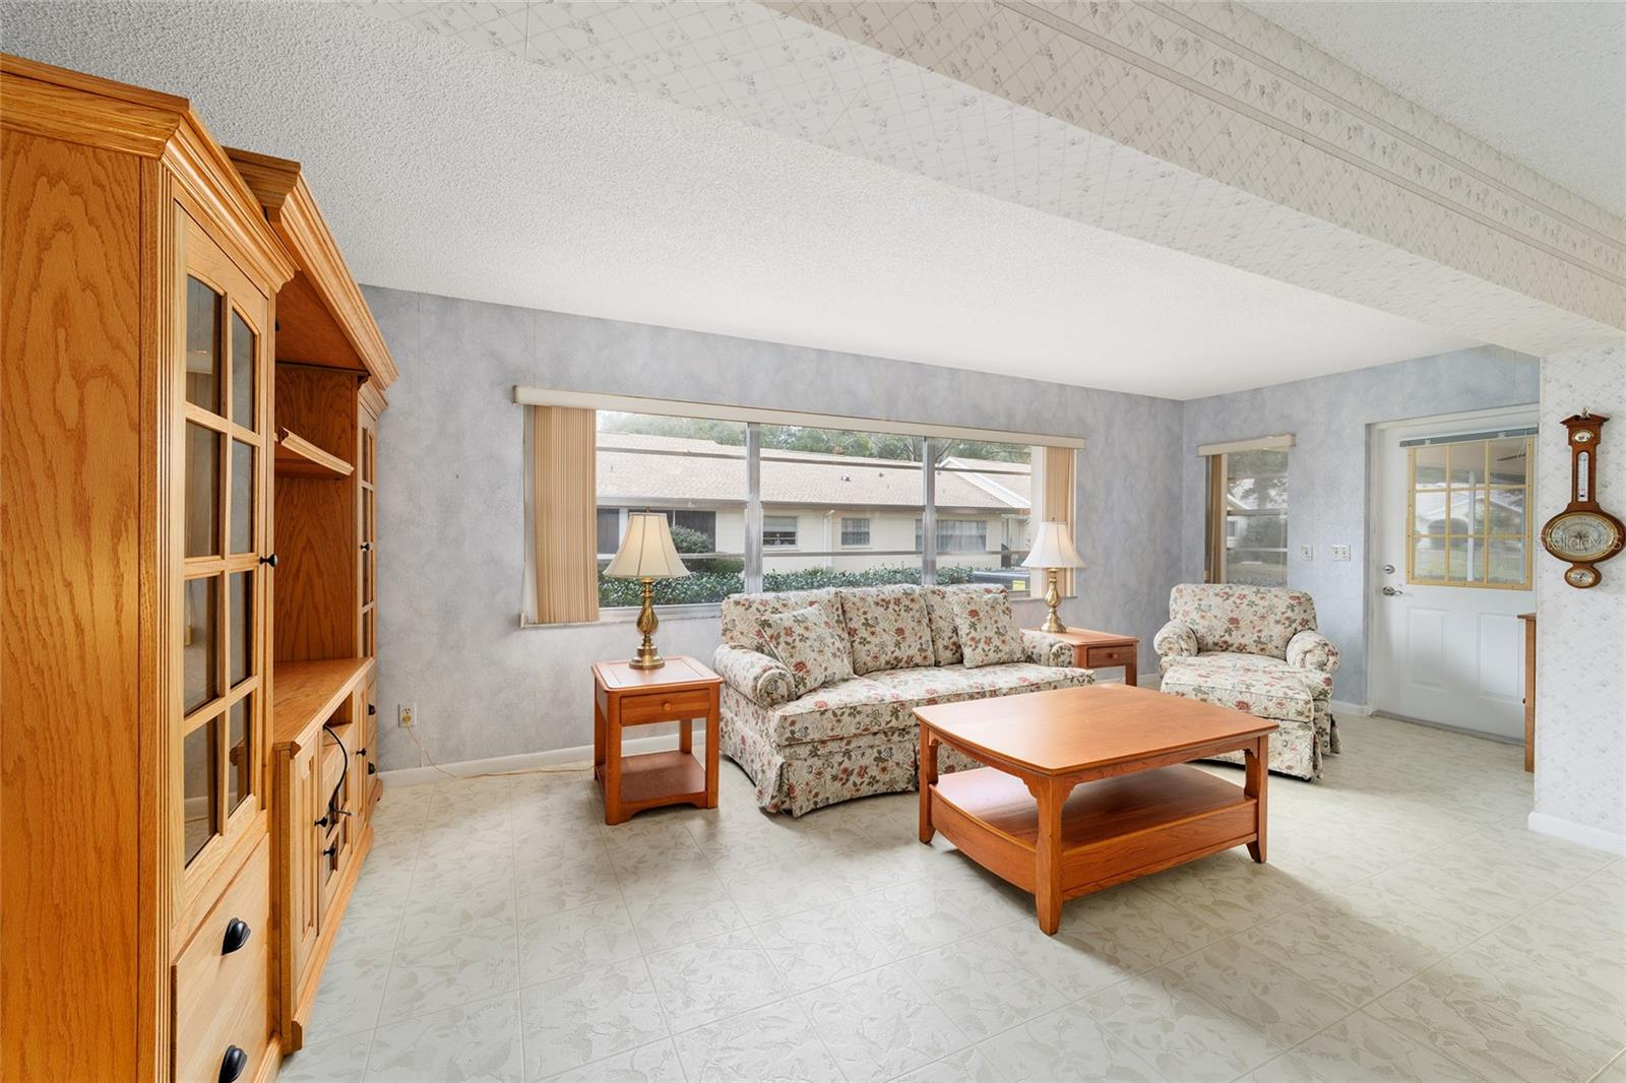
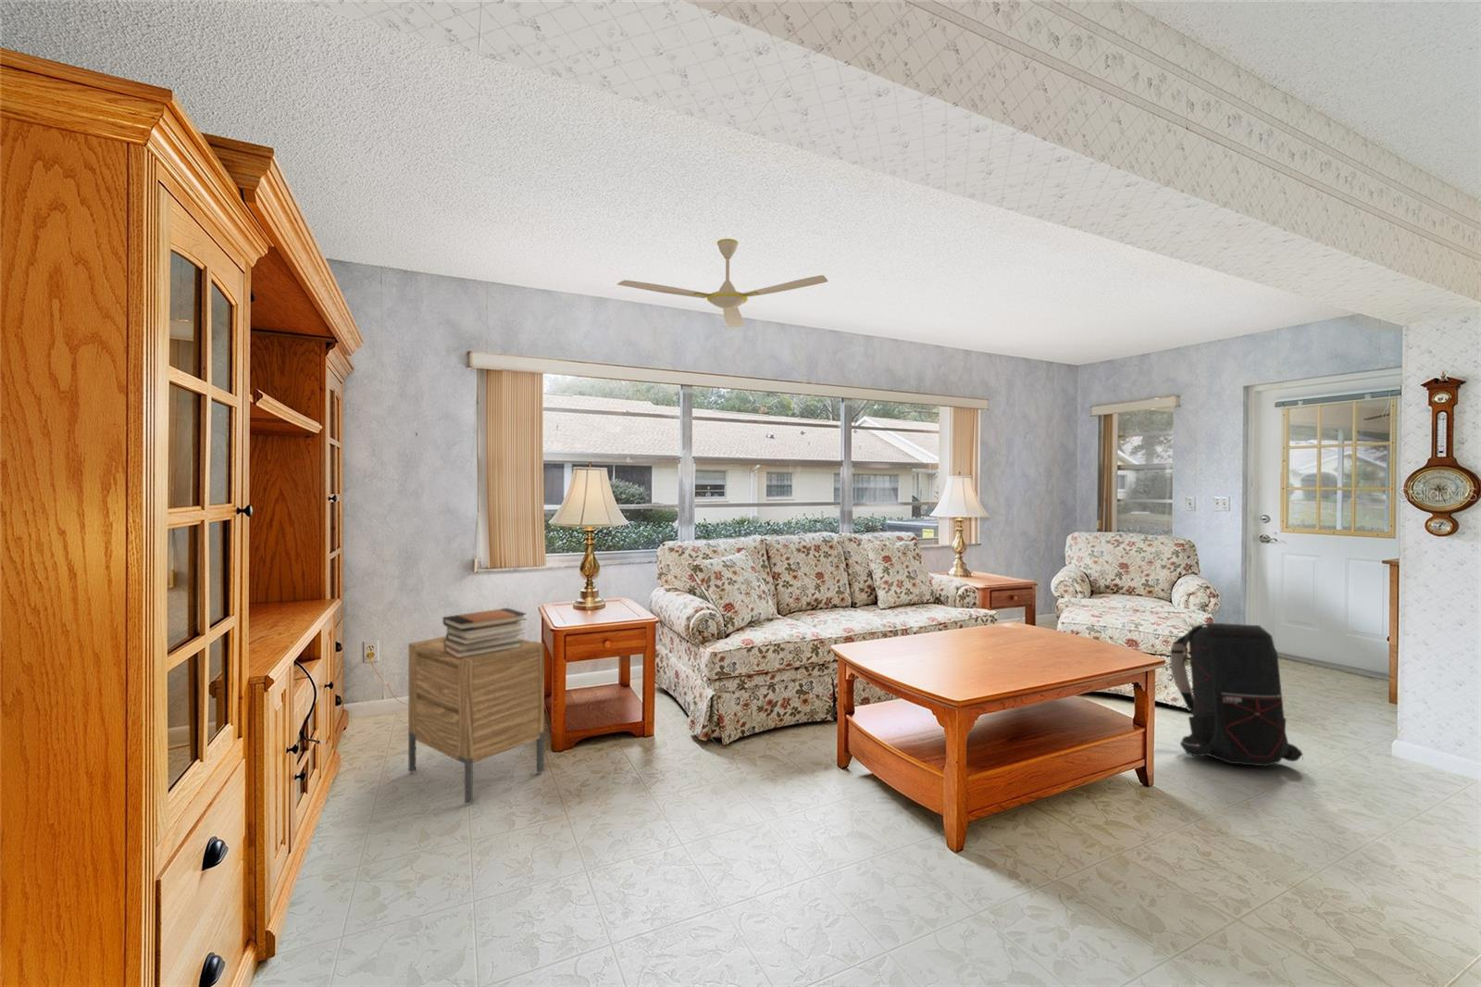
+ nightstand [407,636,545,805]
+ ceiling fan [617,238,828,328]
+ backpack [1169,622,1304,767]
+ book stack [442,607,527,659]
